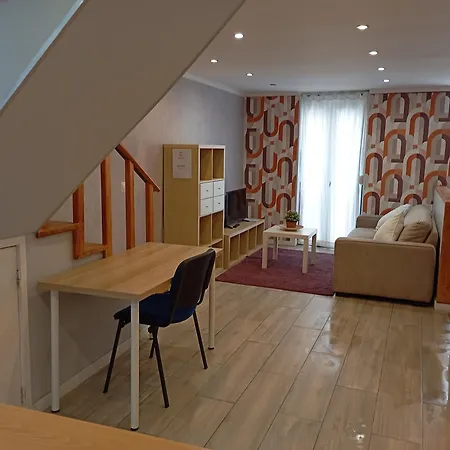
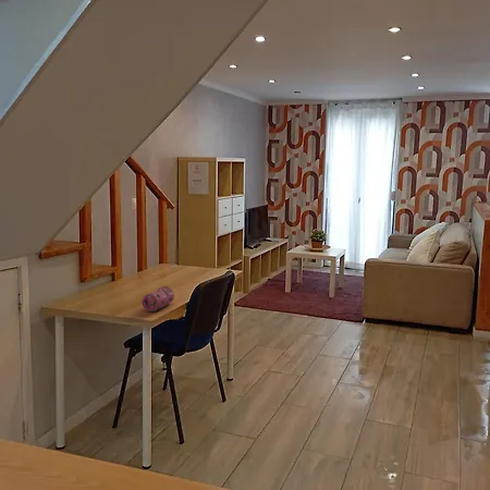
+ pencil case [140,285,175,313]
